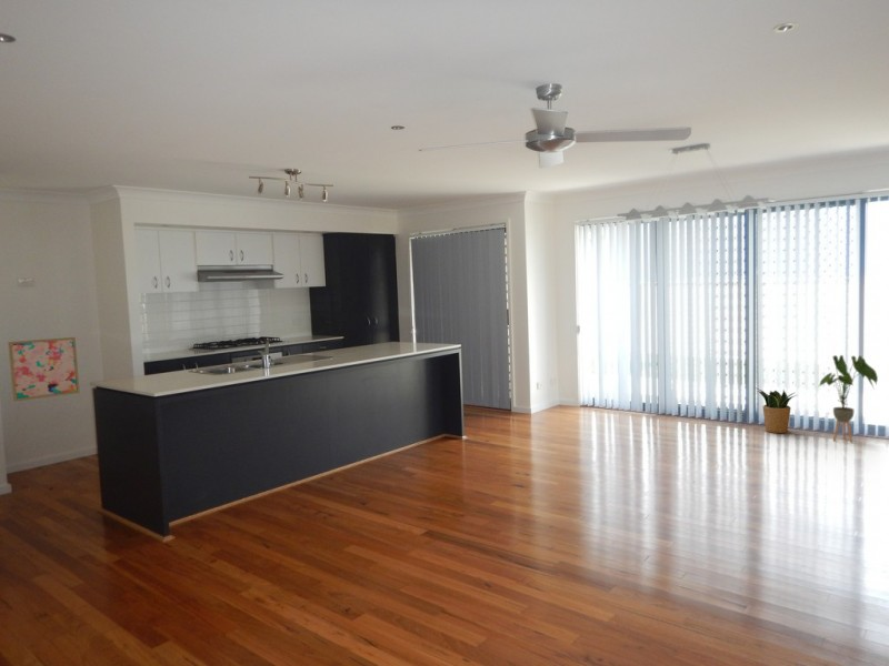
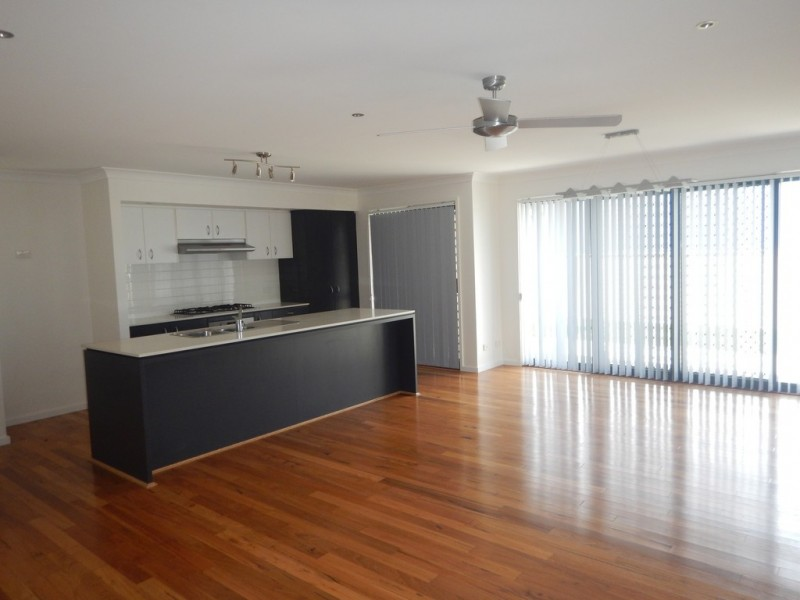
- potted plant [753,386,797,434]
- wall art [7,336,81,403]
- house plant [818,354,879,444]
